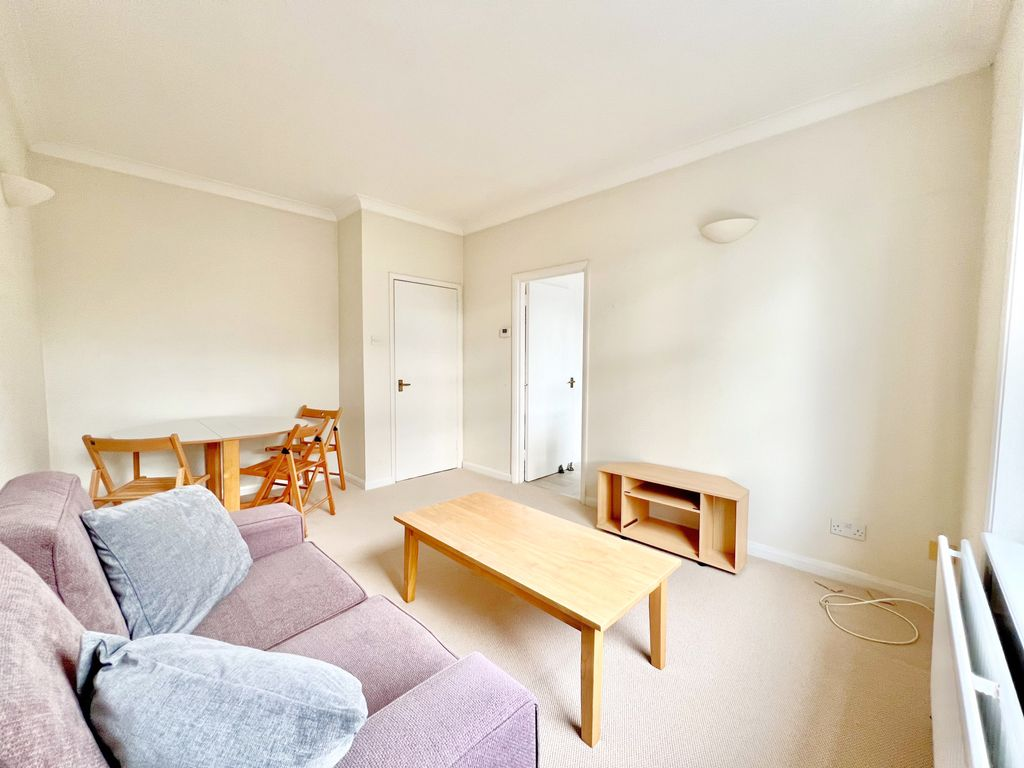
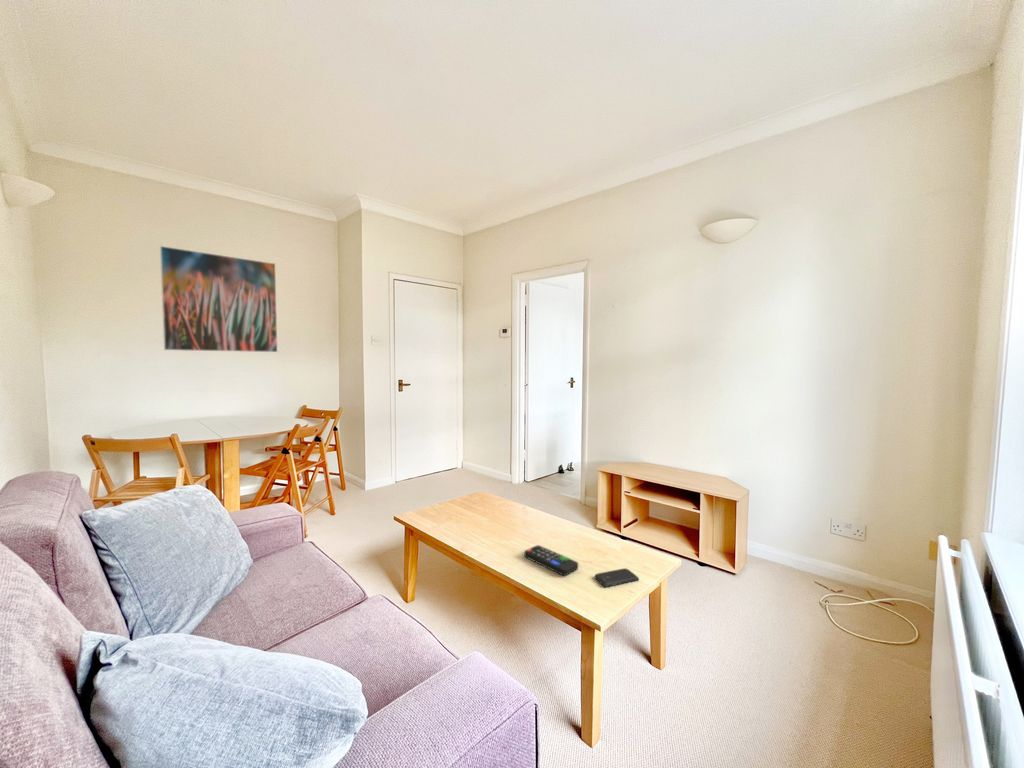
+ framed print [159,245,278,353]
+ smartphone [594,567,640,588]
+ remote control [523,544,579,577]
